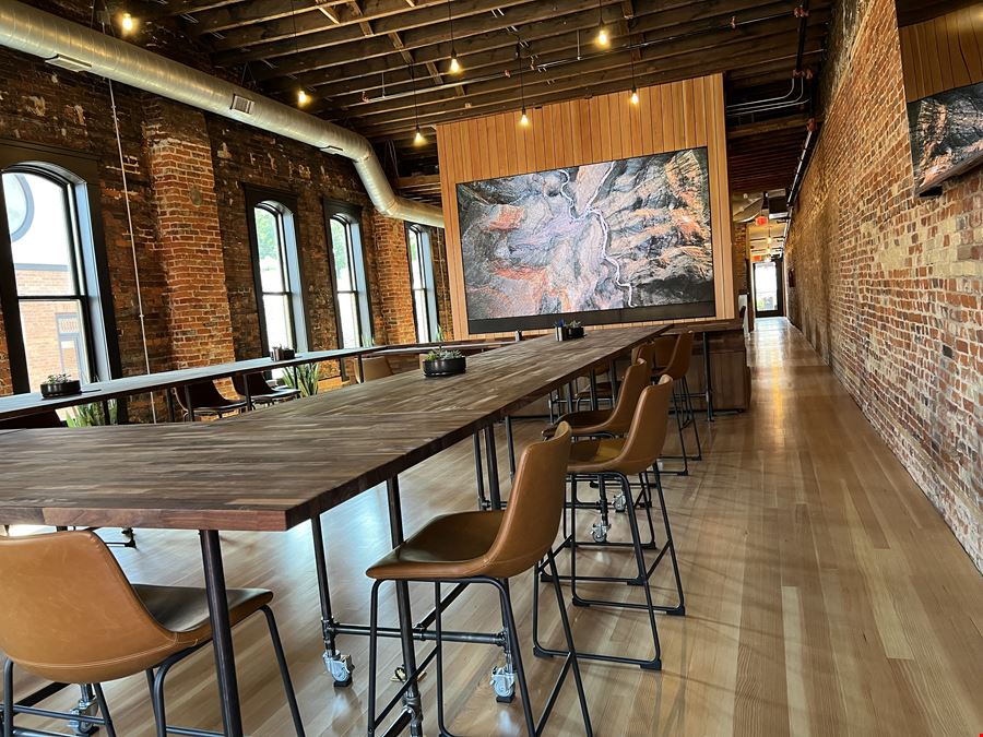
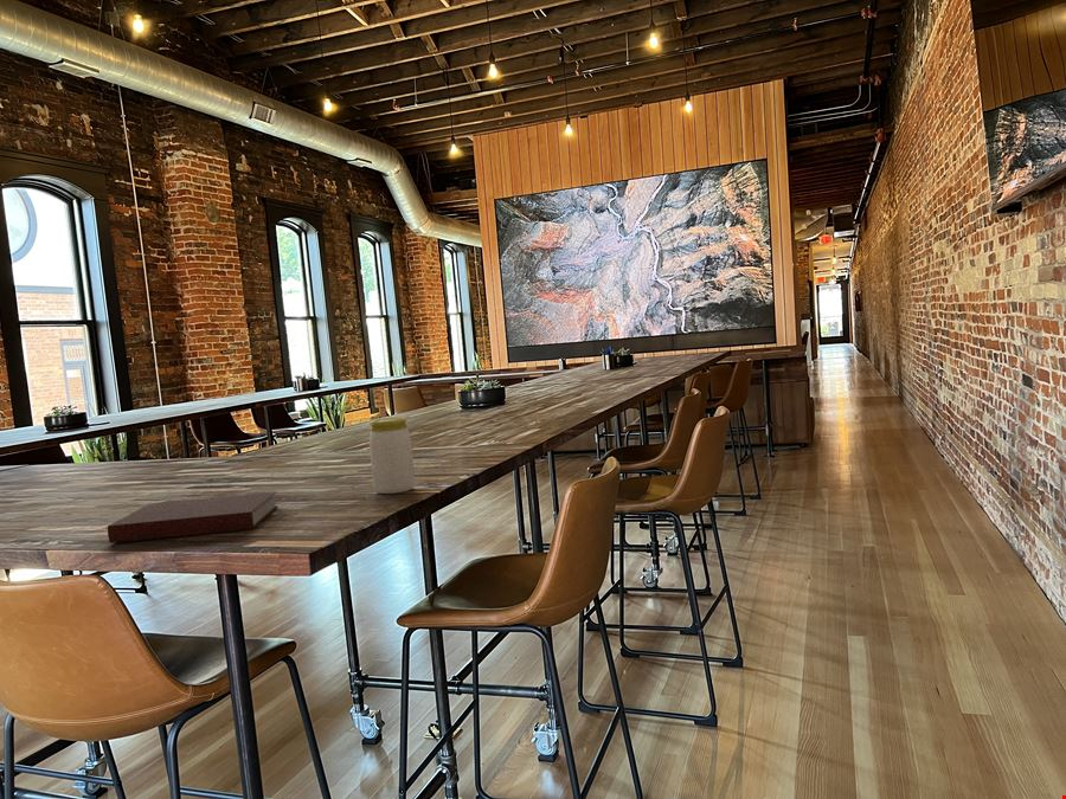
+ jar [368,415,416,495]
+ notebook [107,490,280,545]
